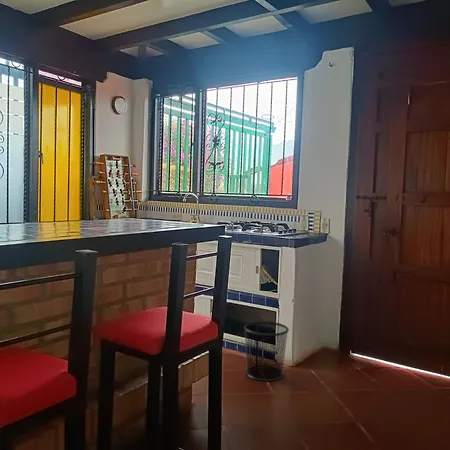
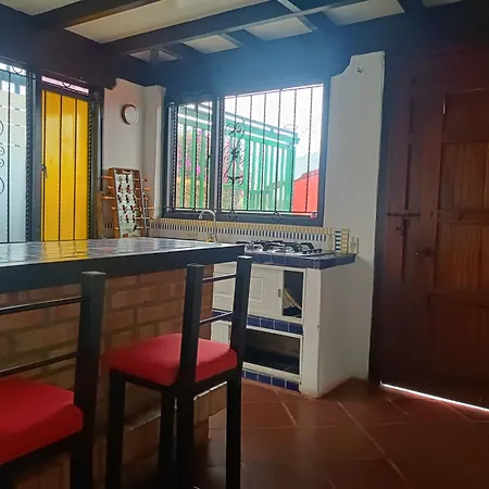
- waste bin [243,320,290,382]
